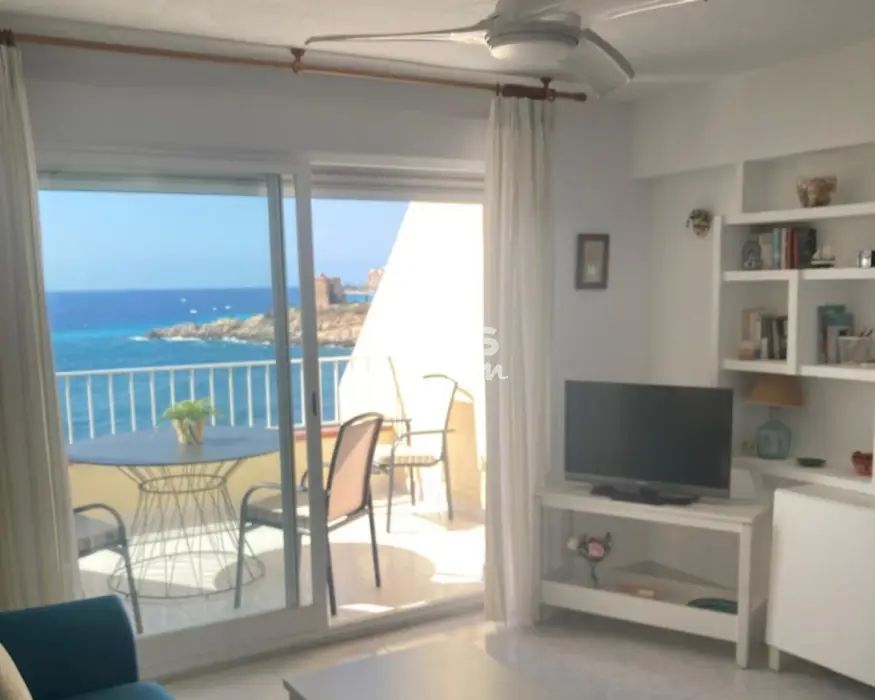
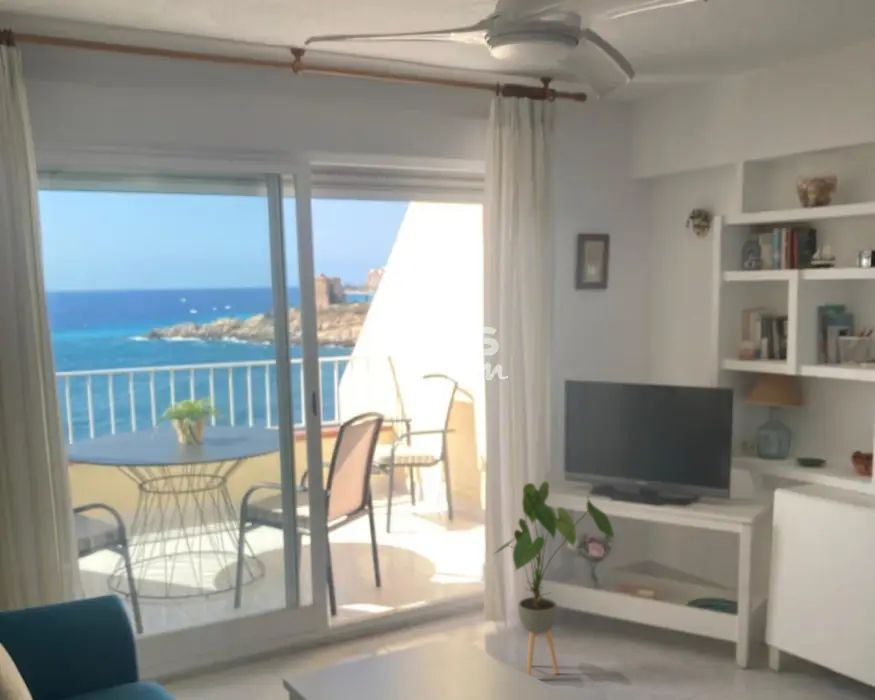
+ house plant [491,480,616,677]
